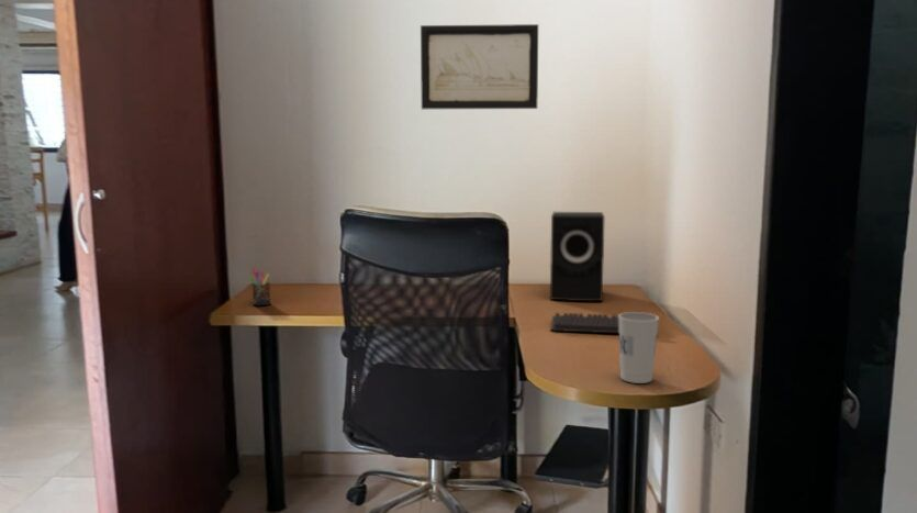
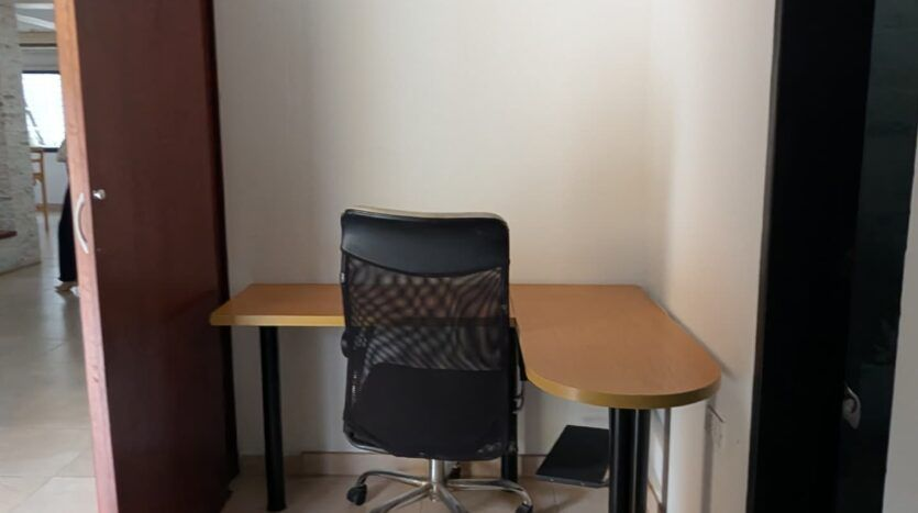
- cup [617,311,660,384]
- keyboard [550,312,619,334]
- pen holder [249,267,271,306]
- speaker [549,211,606,302]
- wall art [420,23,539,110]
